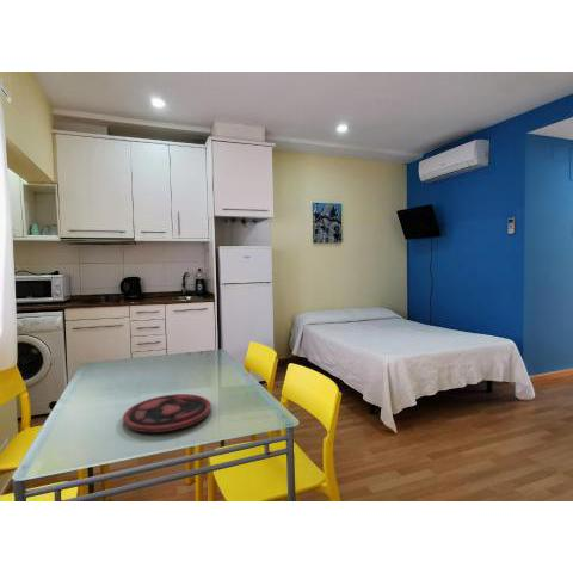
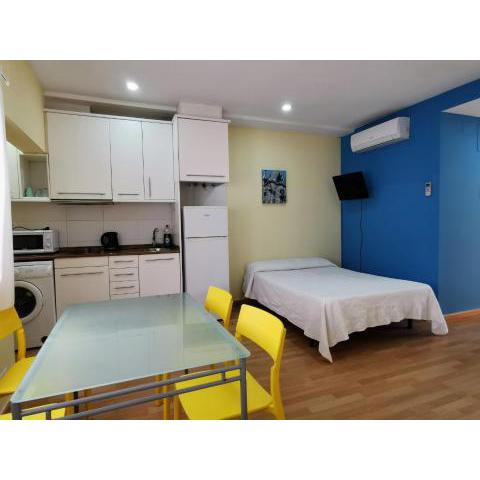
- plate [122,393,212,433]
